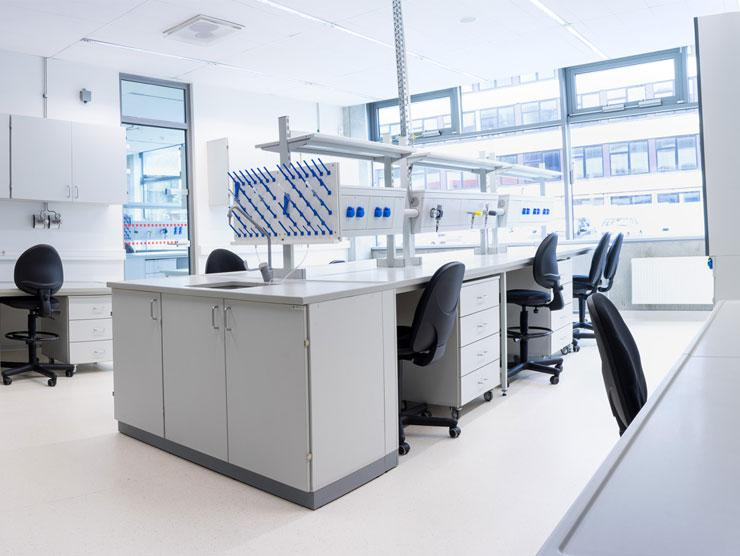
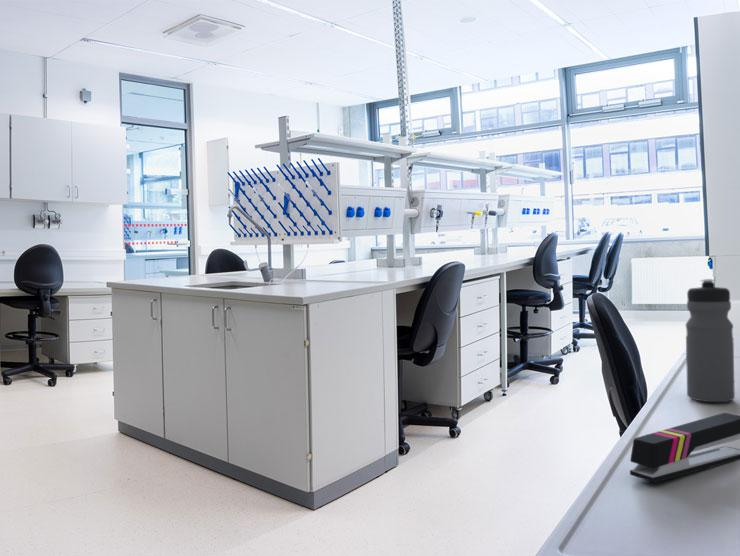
+ stapler [629,412,740,483]
+ water bottle [685,278,736,403]
